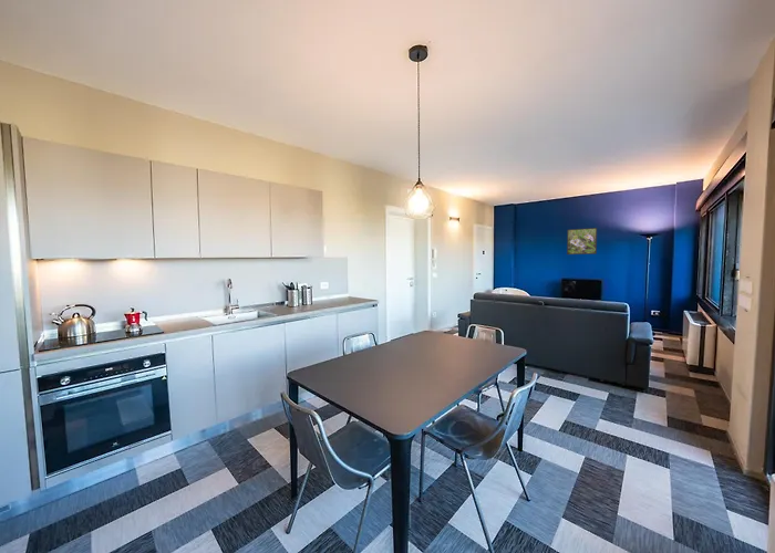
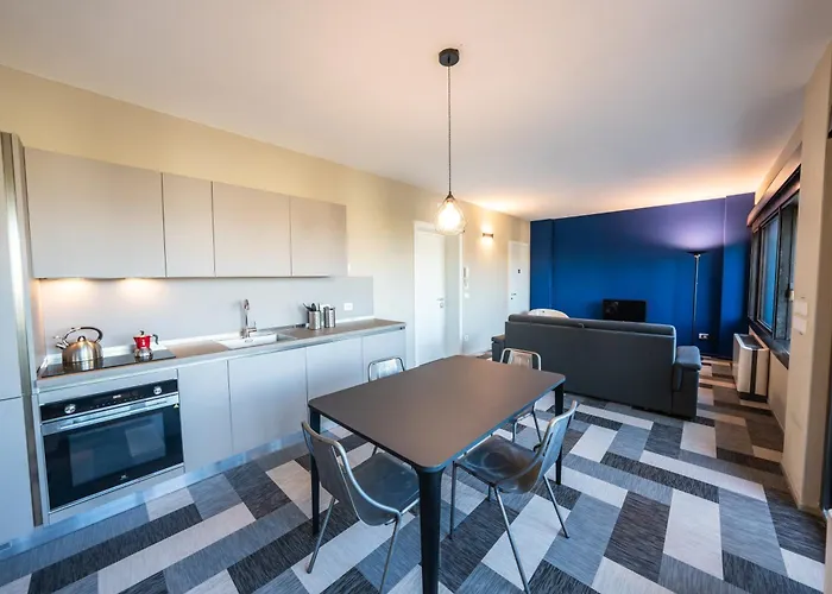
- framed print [566,227,598,255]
